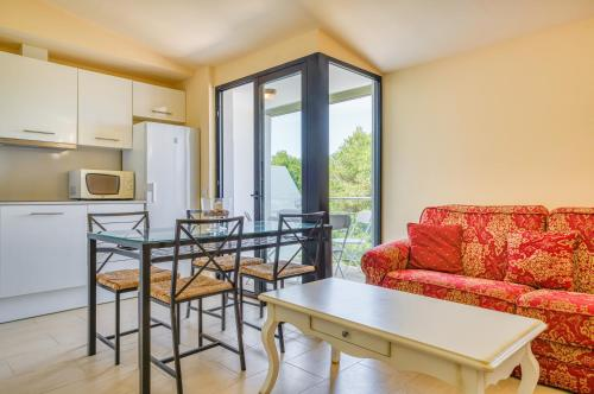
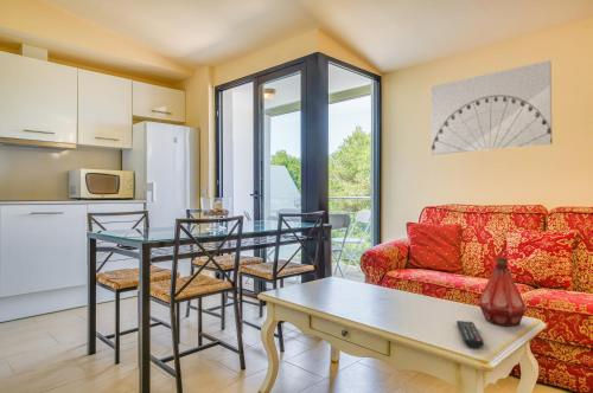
+ wall art [431,59,554,156]
+ remote control [455,320,485,349]
+ bottle [477,257,528,328]
